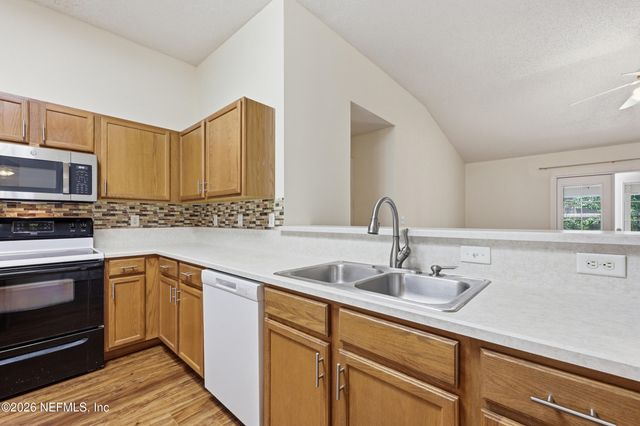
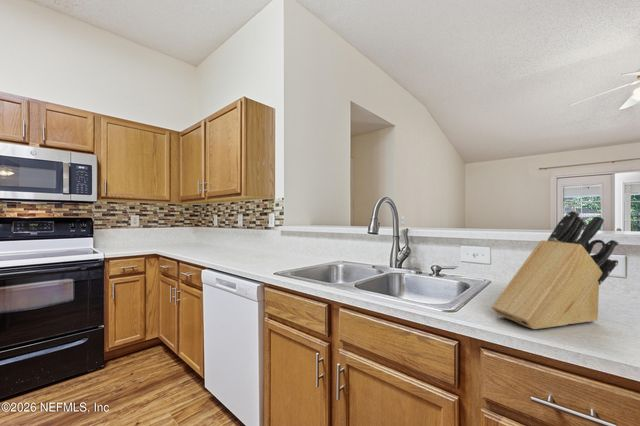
+ knife block [491,209,620,330]
